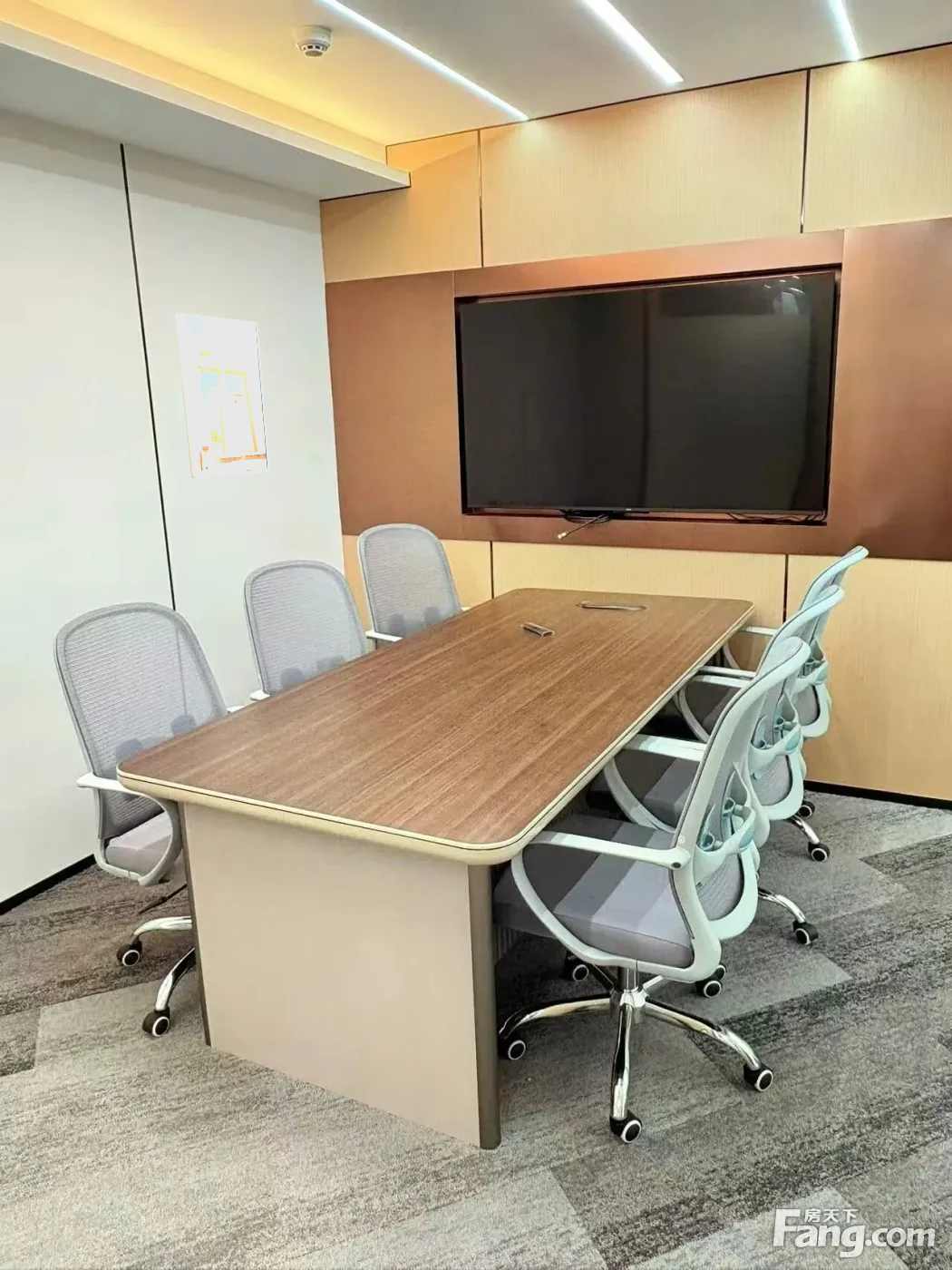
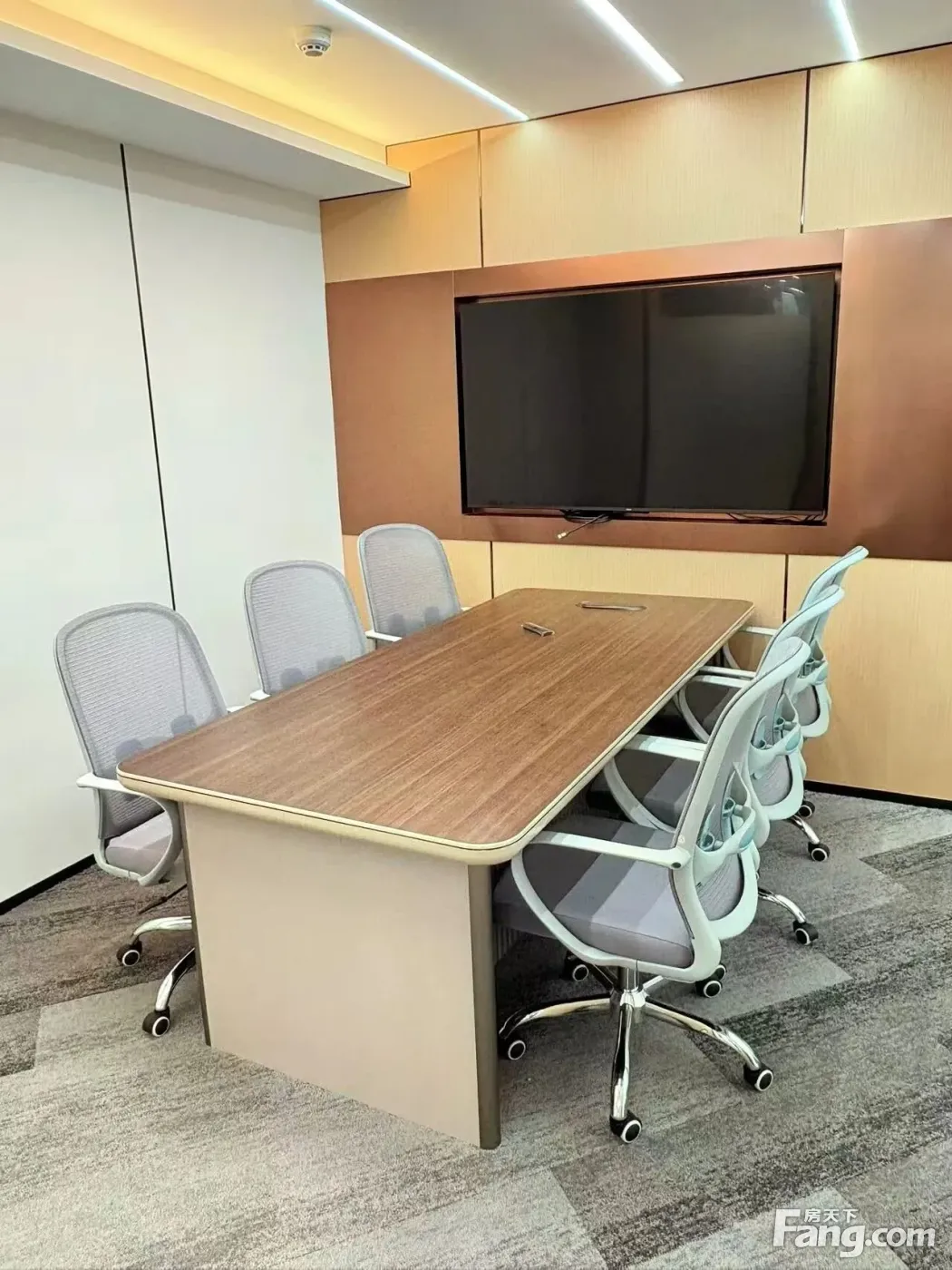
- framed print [175,313,270,479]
